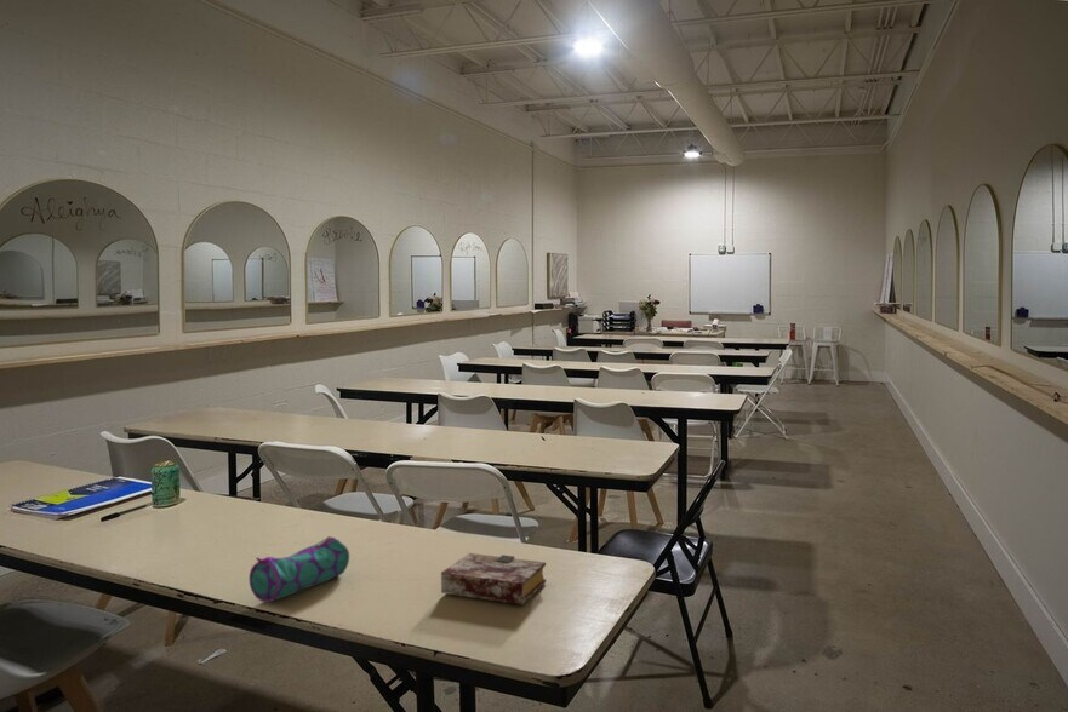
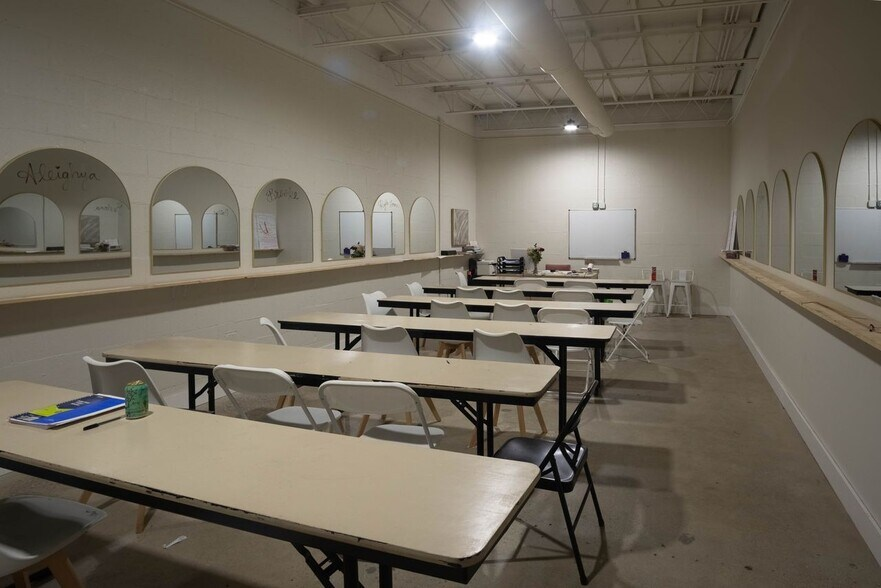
- book [440,552,547,605]
- pencil case [247,535,350,604]
